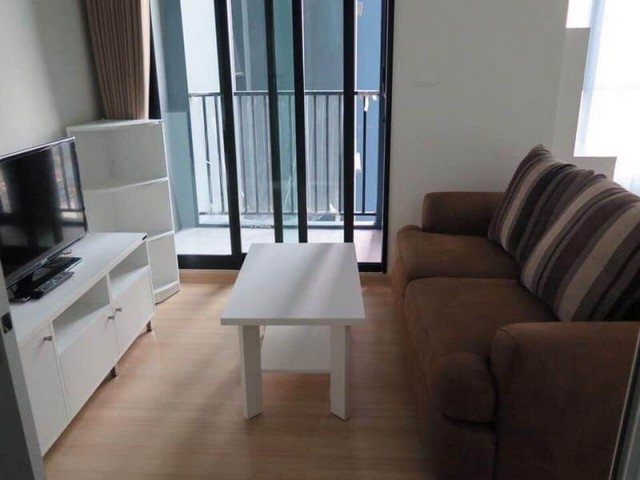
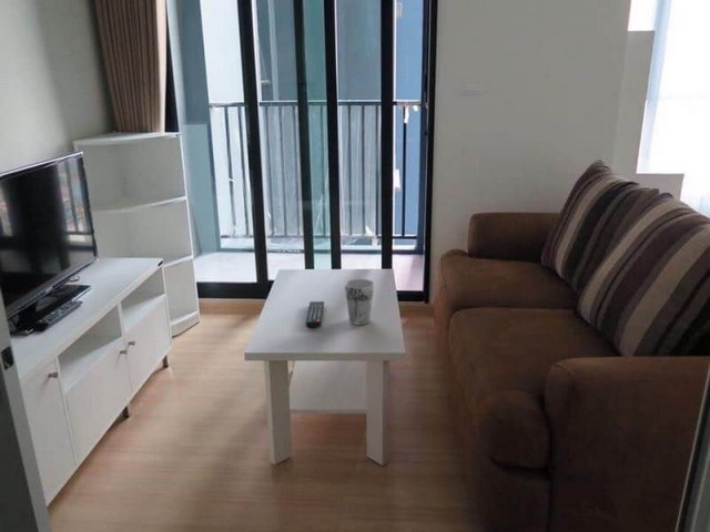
+ cup [344,277,375,326]
+ remote control [305,300,325,329]
